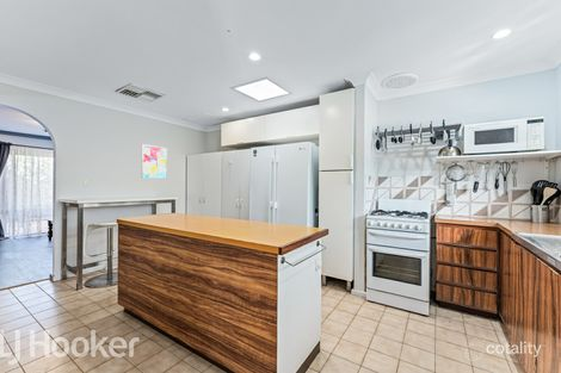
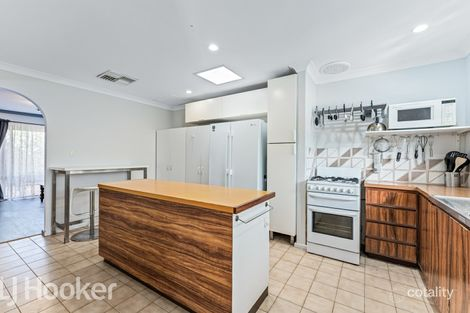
- wall art [141,143,168,180]
